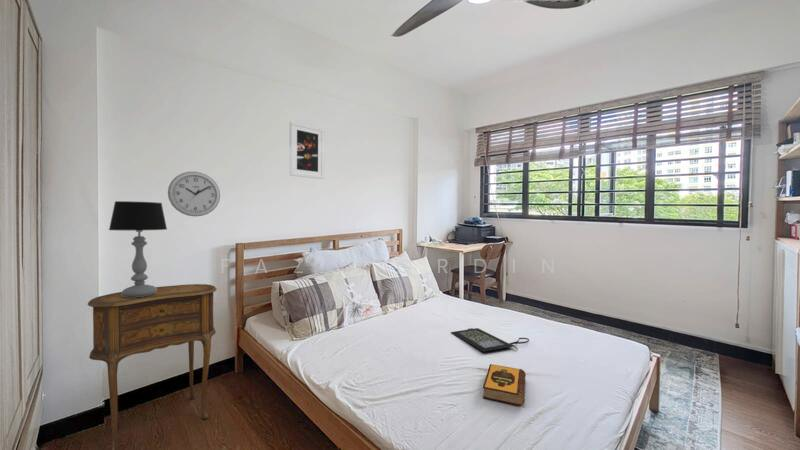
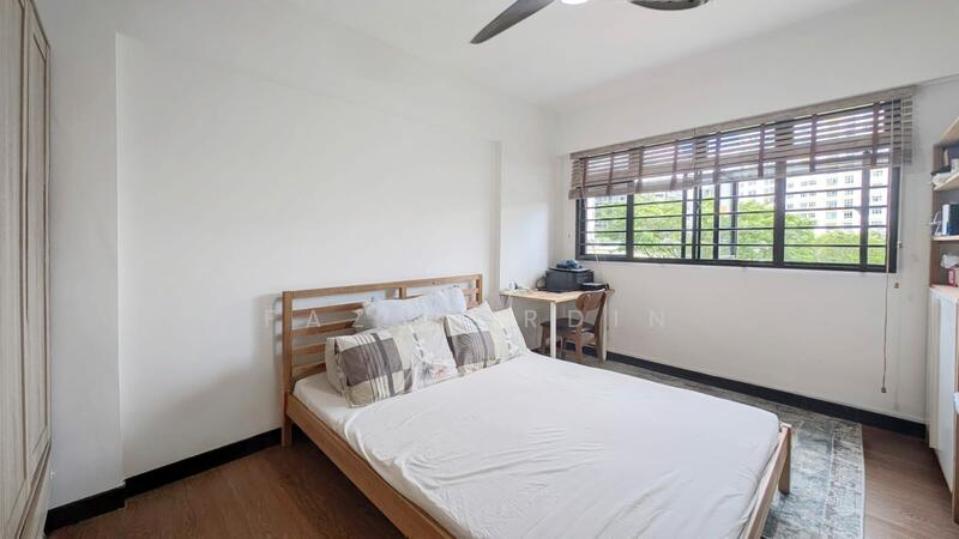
- table lamp [108,200,168,298]
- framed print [289,121,325,180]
- wall clock [167,171,221,218]
- hardback book [482,363,527,407]
- side table [86,283,218,450]
- clutch bag [450,327,530,353]
